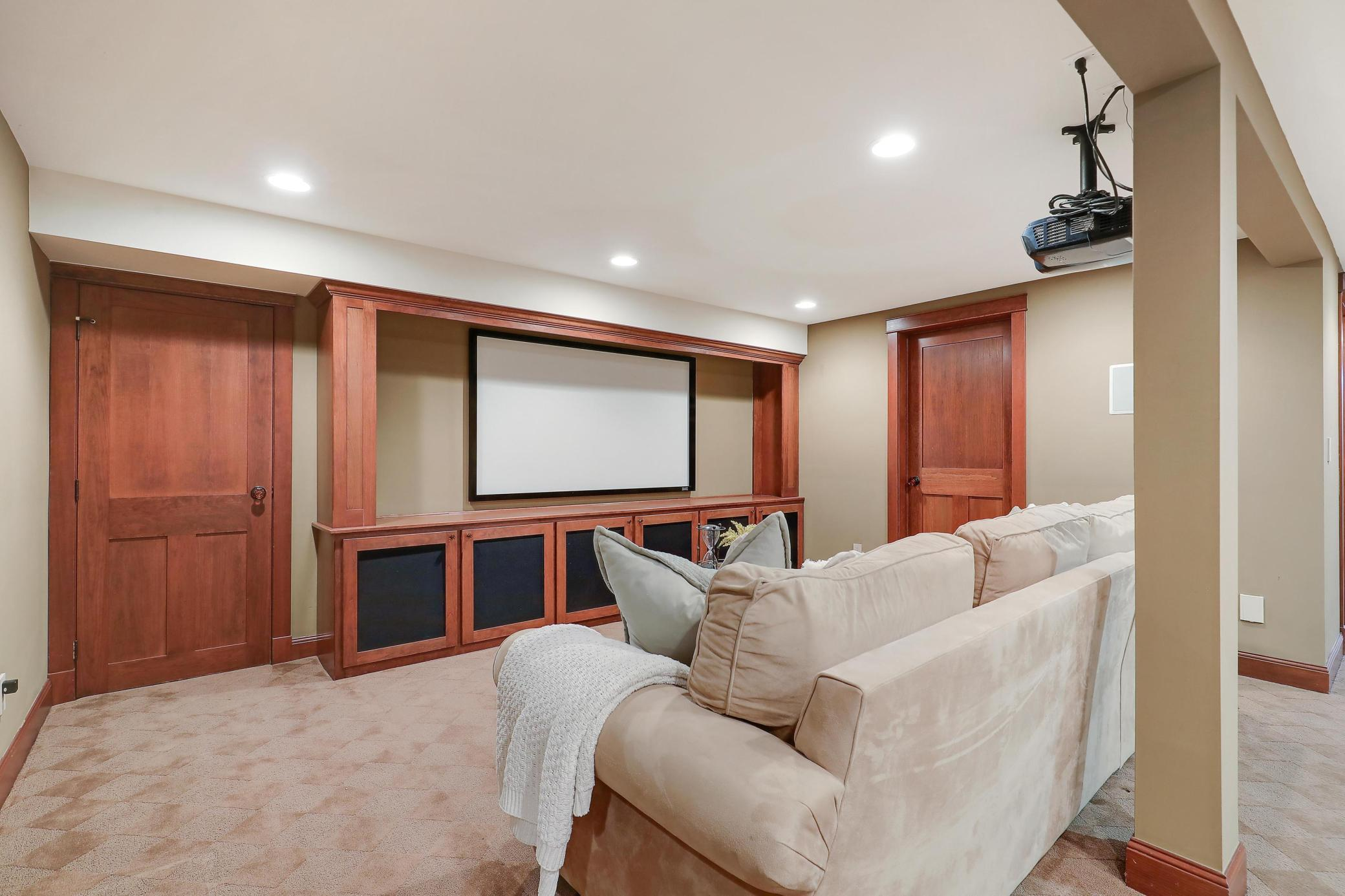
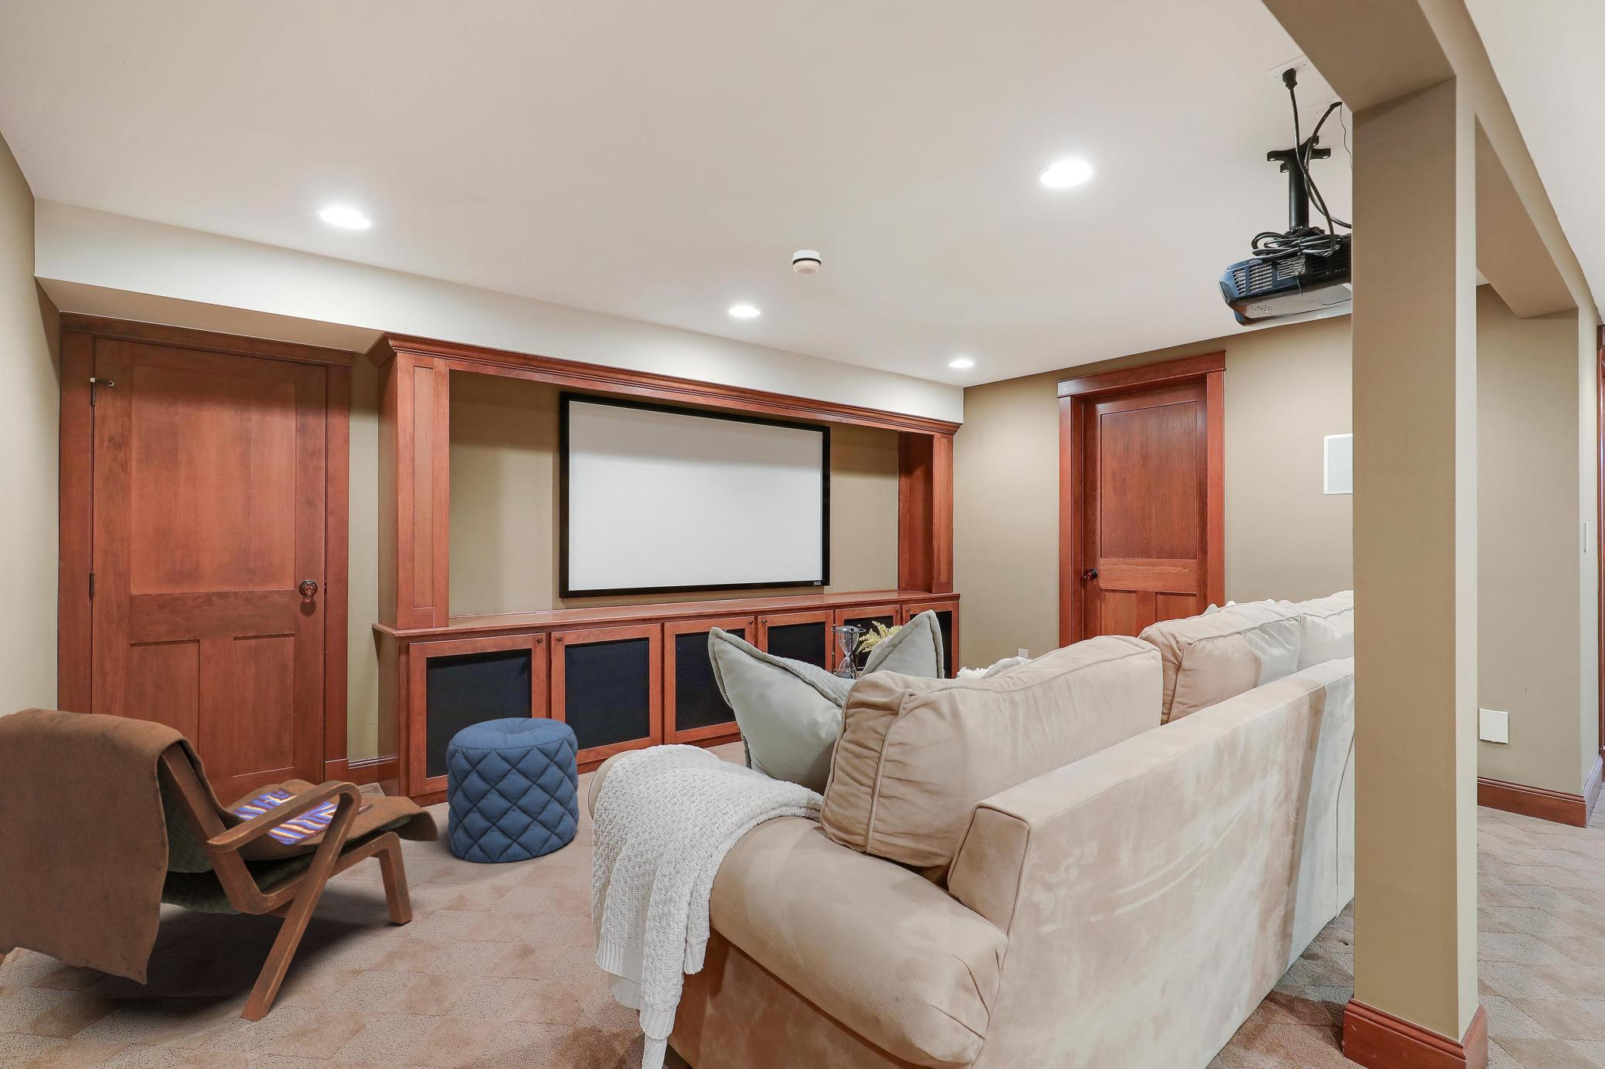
+ pouf [445,717,580,864]
+ smoke detector [791,249,822,276]
+ armchair [0,707,439,1022]
